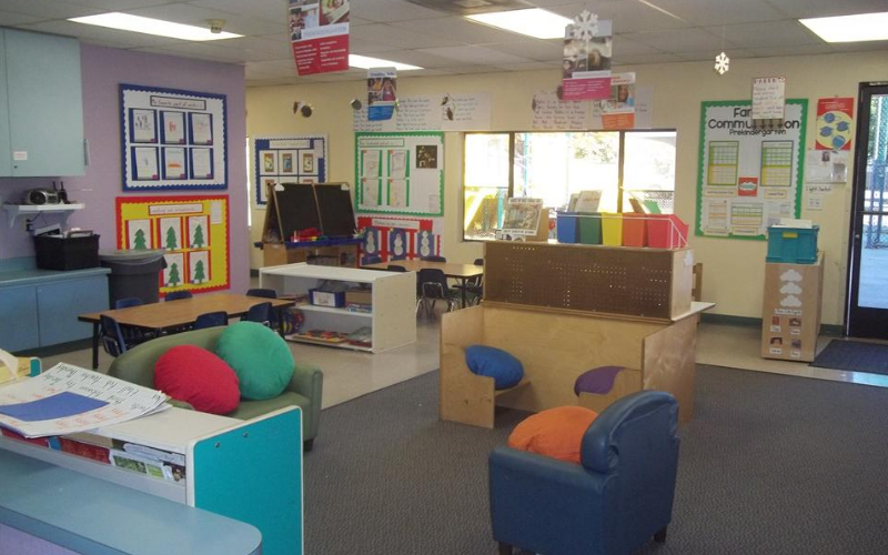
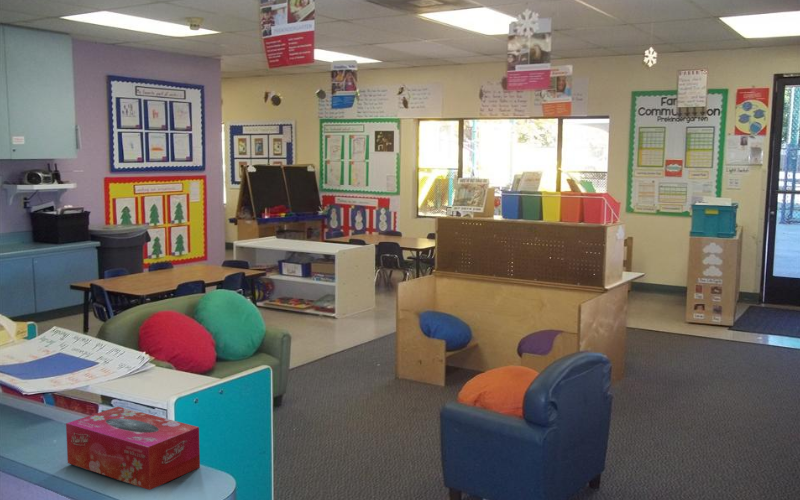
+ tissue box [65,406,201,491]
